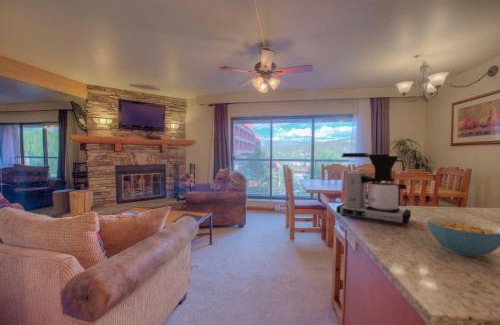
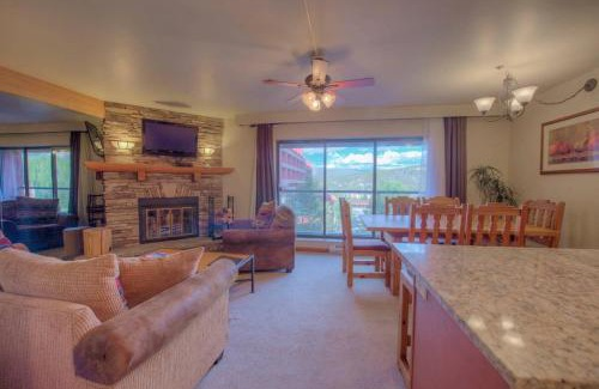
- cereal bowl [427,217,500,257]
- coffee maker [336,152,412,226]
